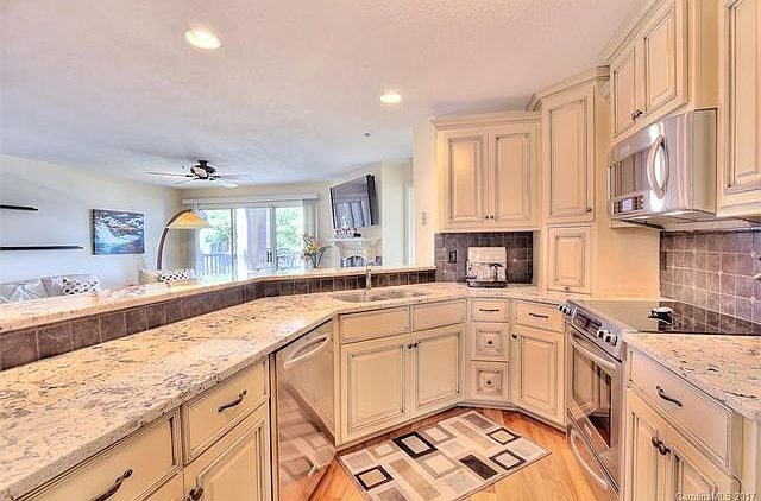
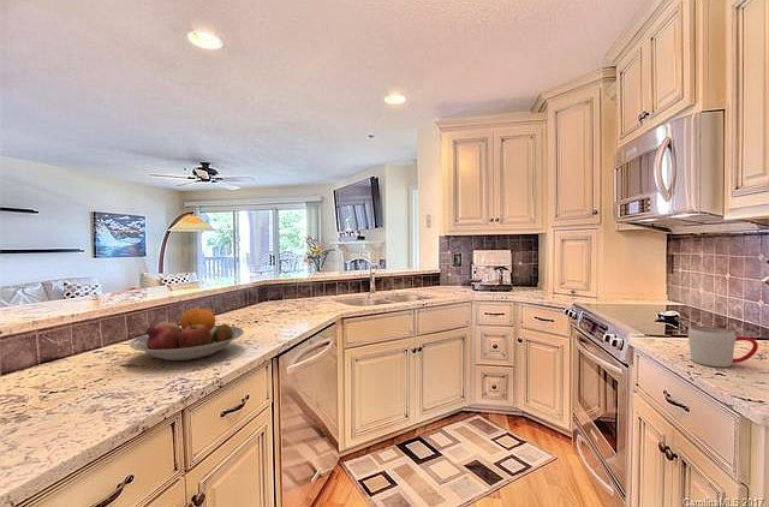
+ fruit bowl [129,306,245,362]
+ mug [687,326,759,368]
